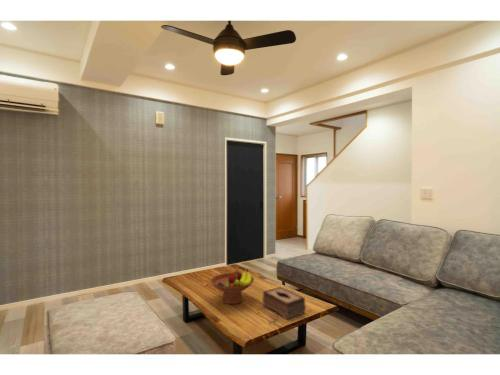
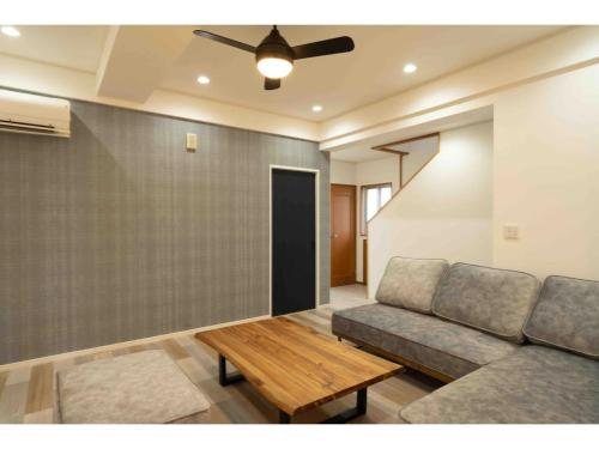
- tissue box [262,286,306,320]
- fruit bowl [210,267,255,305]
